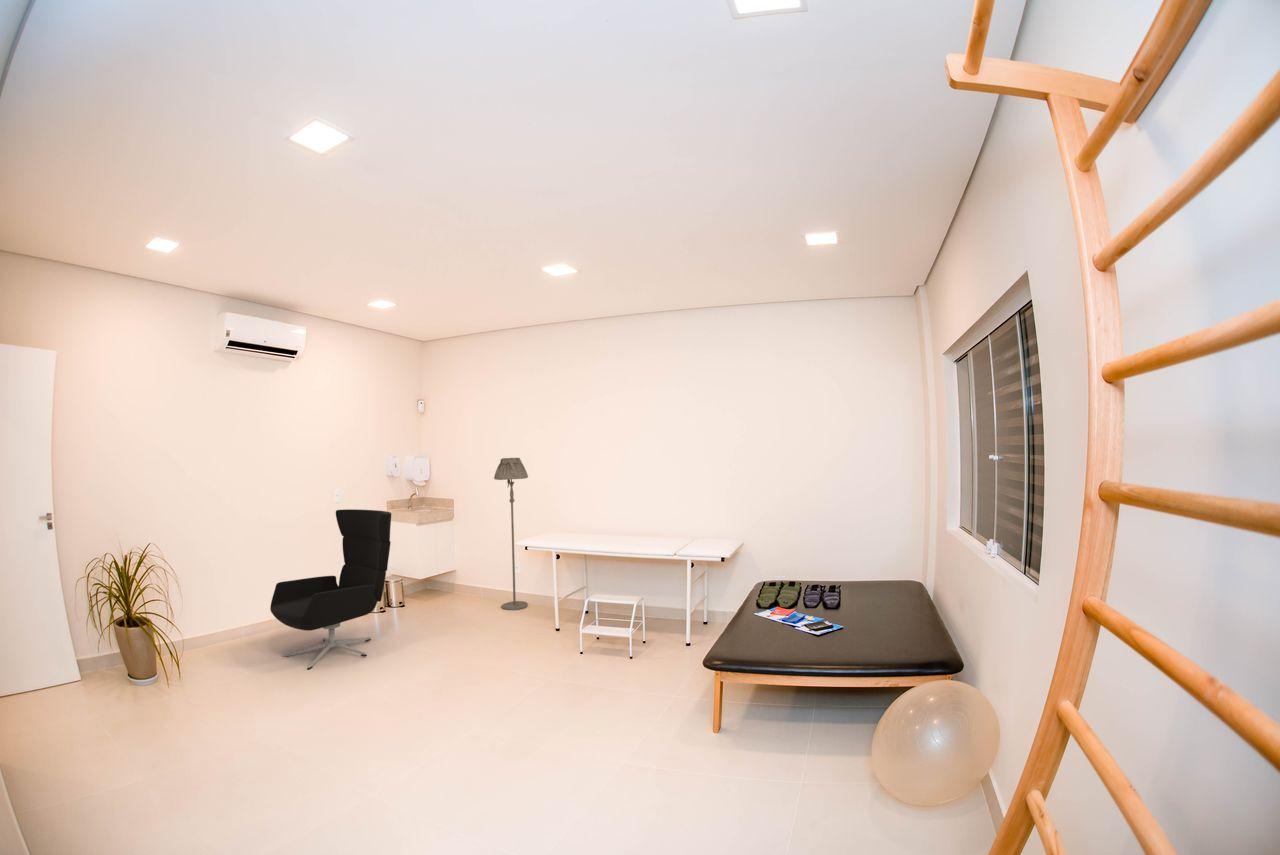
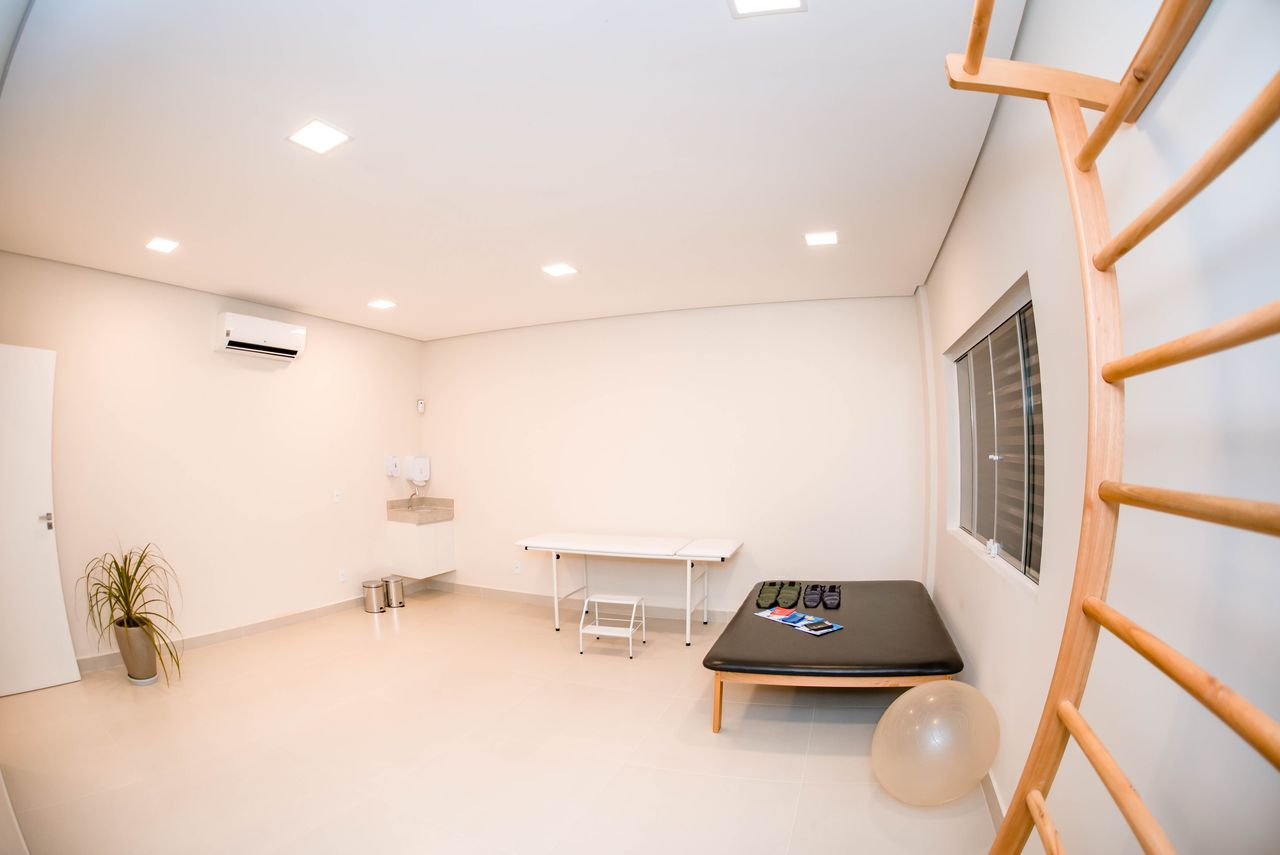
- floor lamp [493,457,529,611]
- office chair [269,508,392,671]
